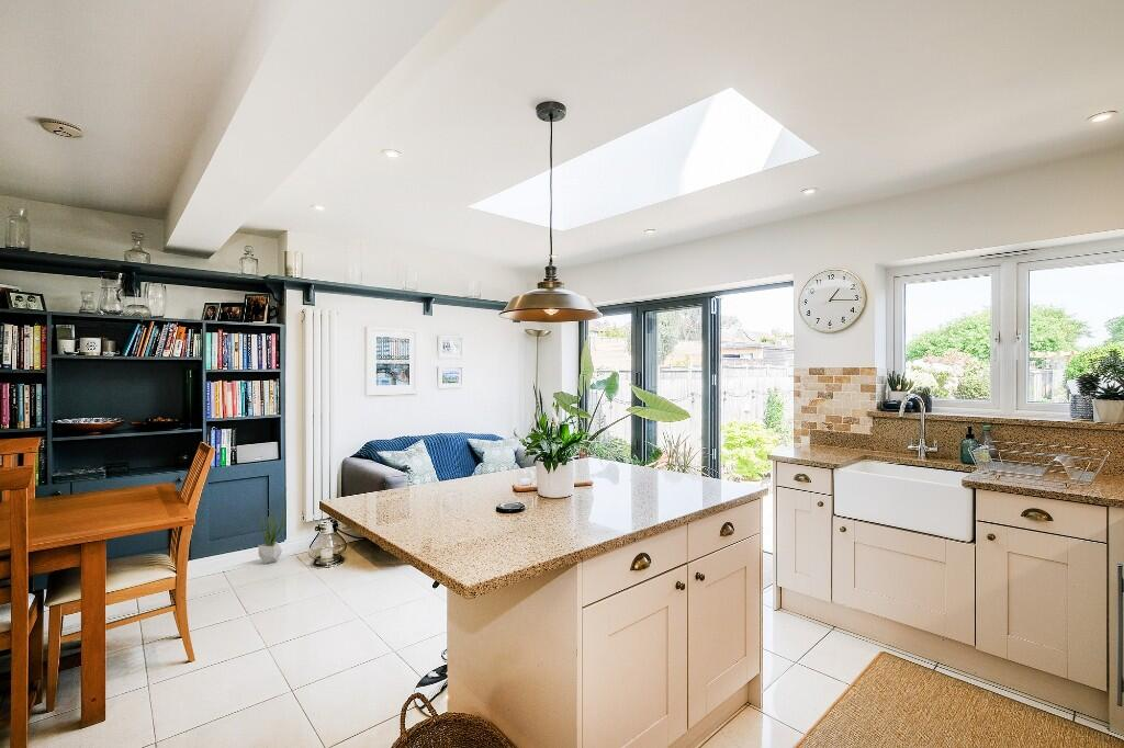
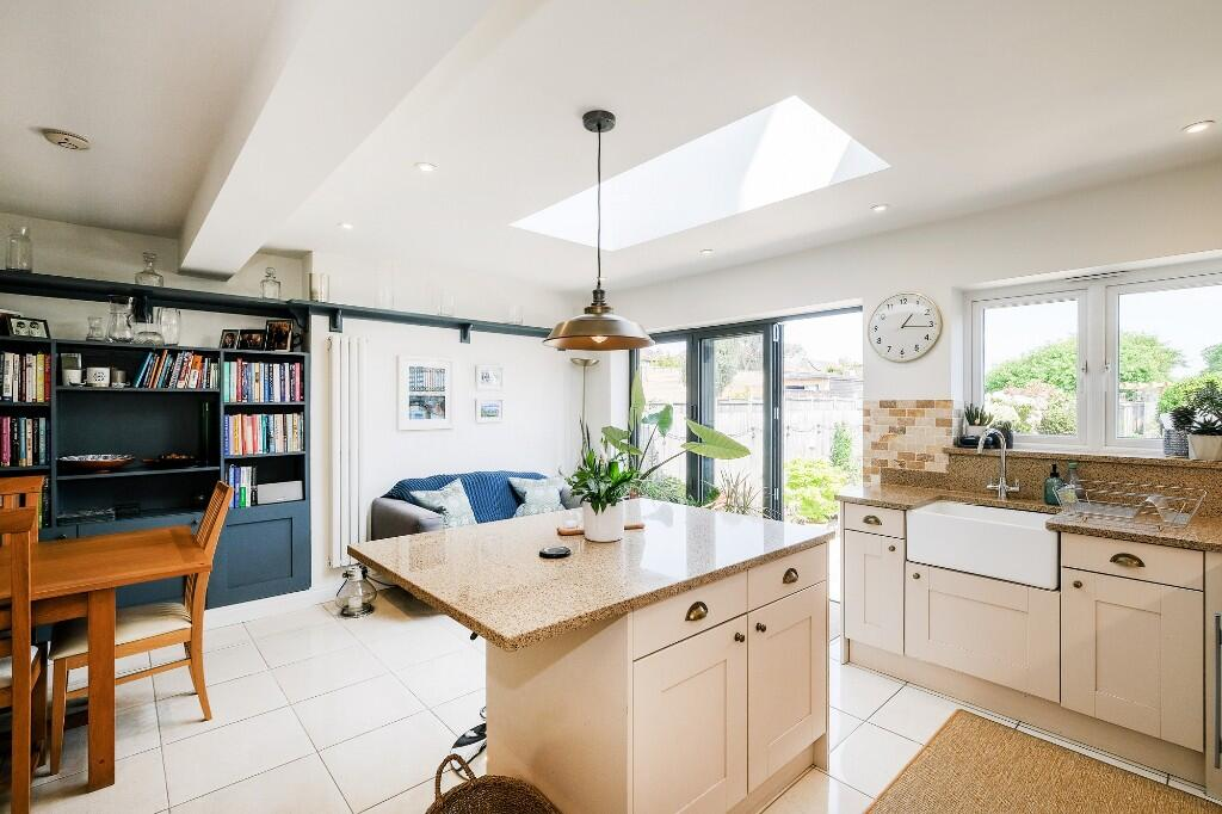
- potted plant [258,506,286,565]
